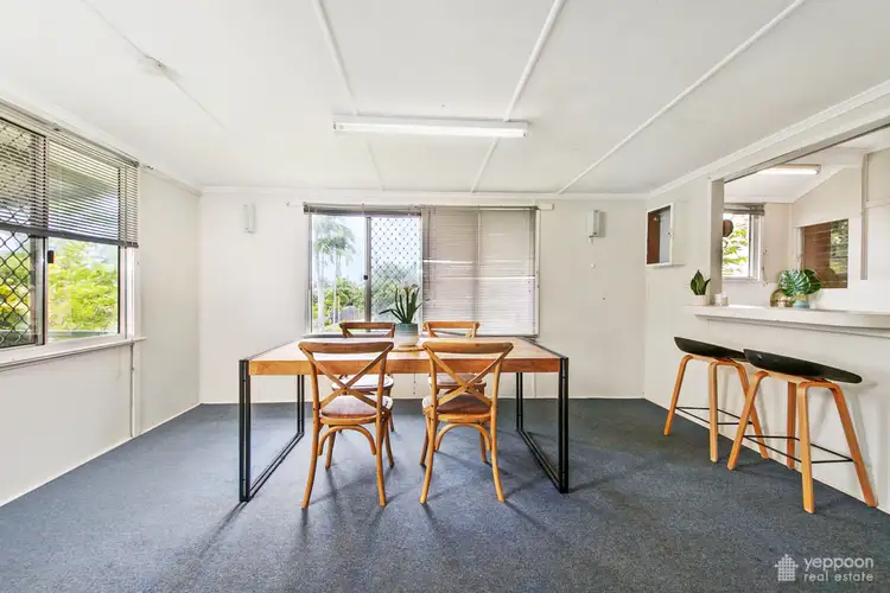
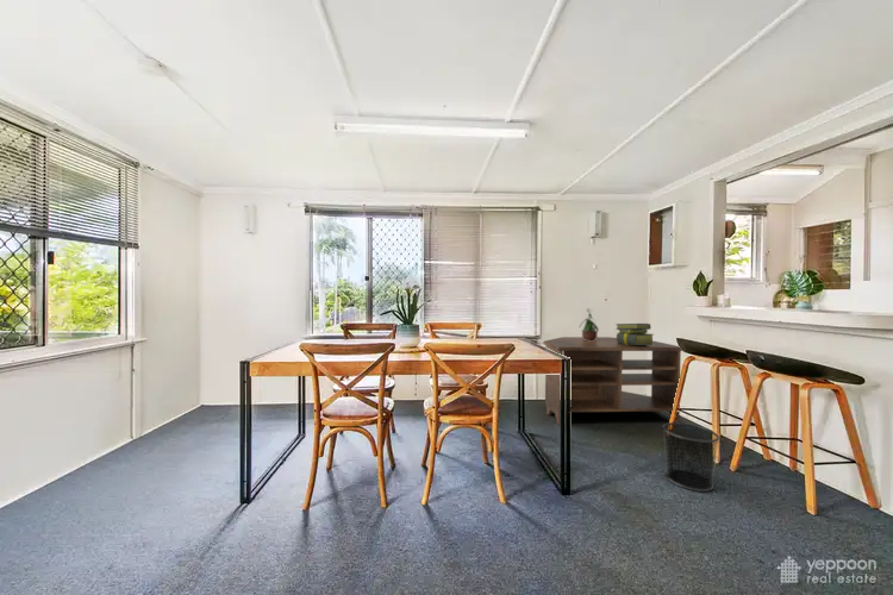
+ waste bin [661,421,720,493]
+ tv stand [542,336,683,426]
+ potted plant [579,307,600,342]
+ stack of books [614,322,655,345]
